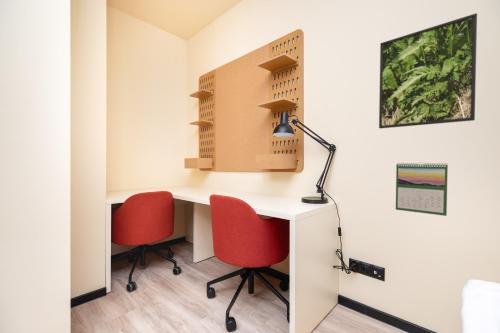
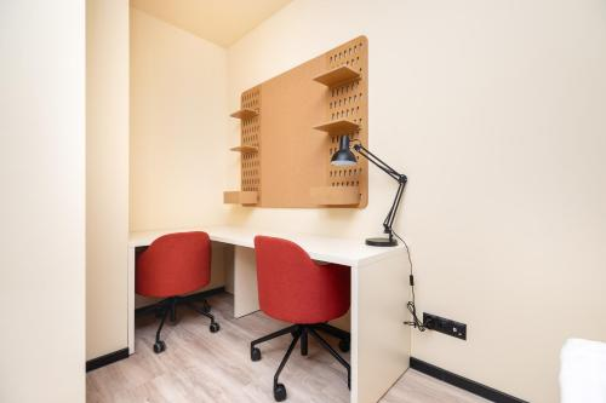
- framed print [378,12,478,129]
- calendar [395,161,449,217]
